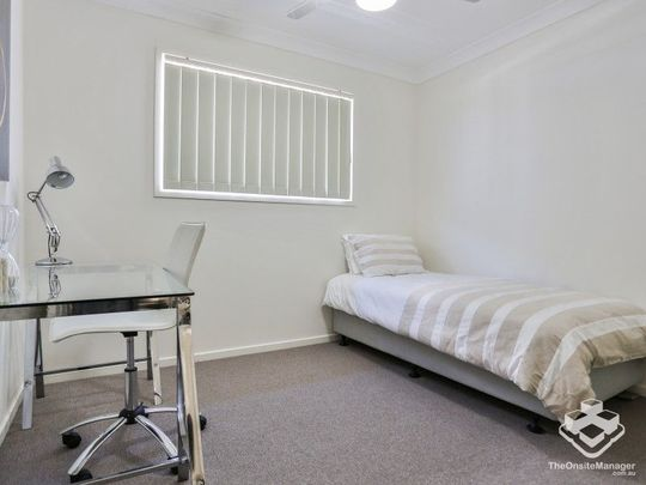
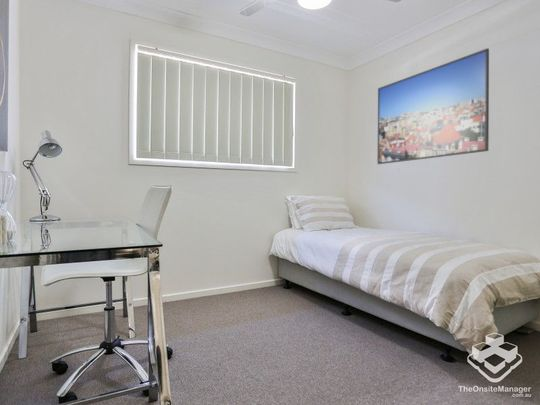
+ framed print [377,47,490,165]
